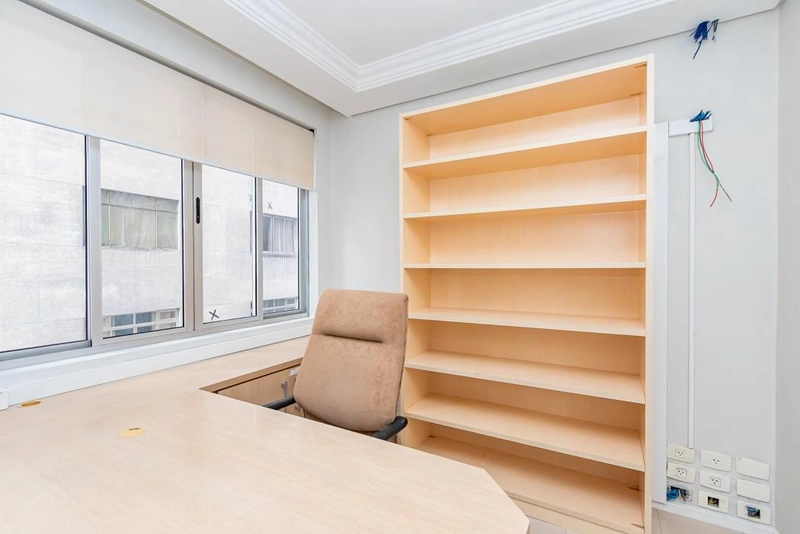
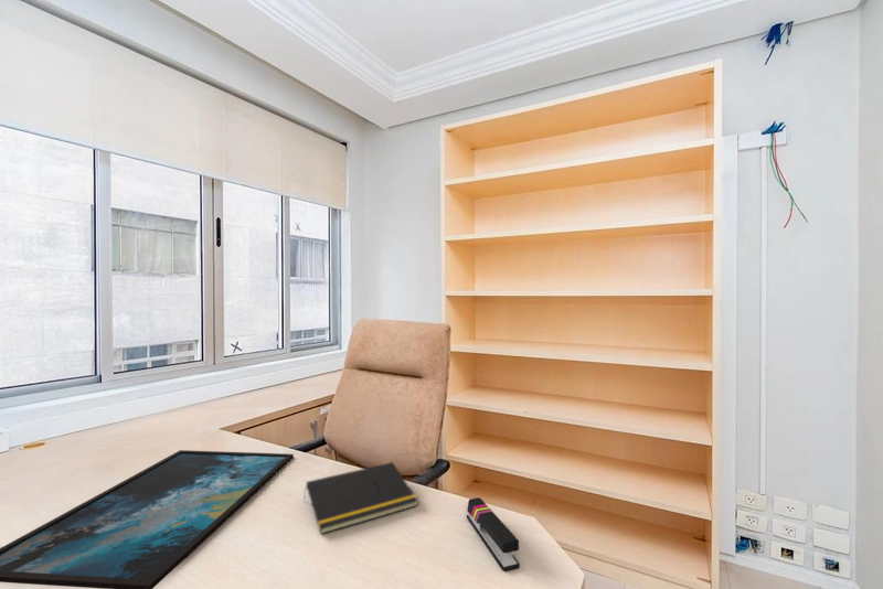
+ monitor [0,449,295,589]
+ notepad [302,461,419,535]
+ stapler [466,496,521,572]
